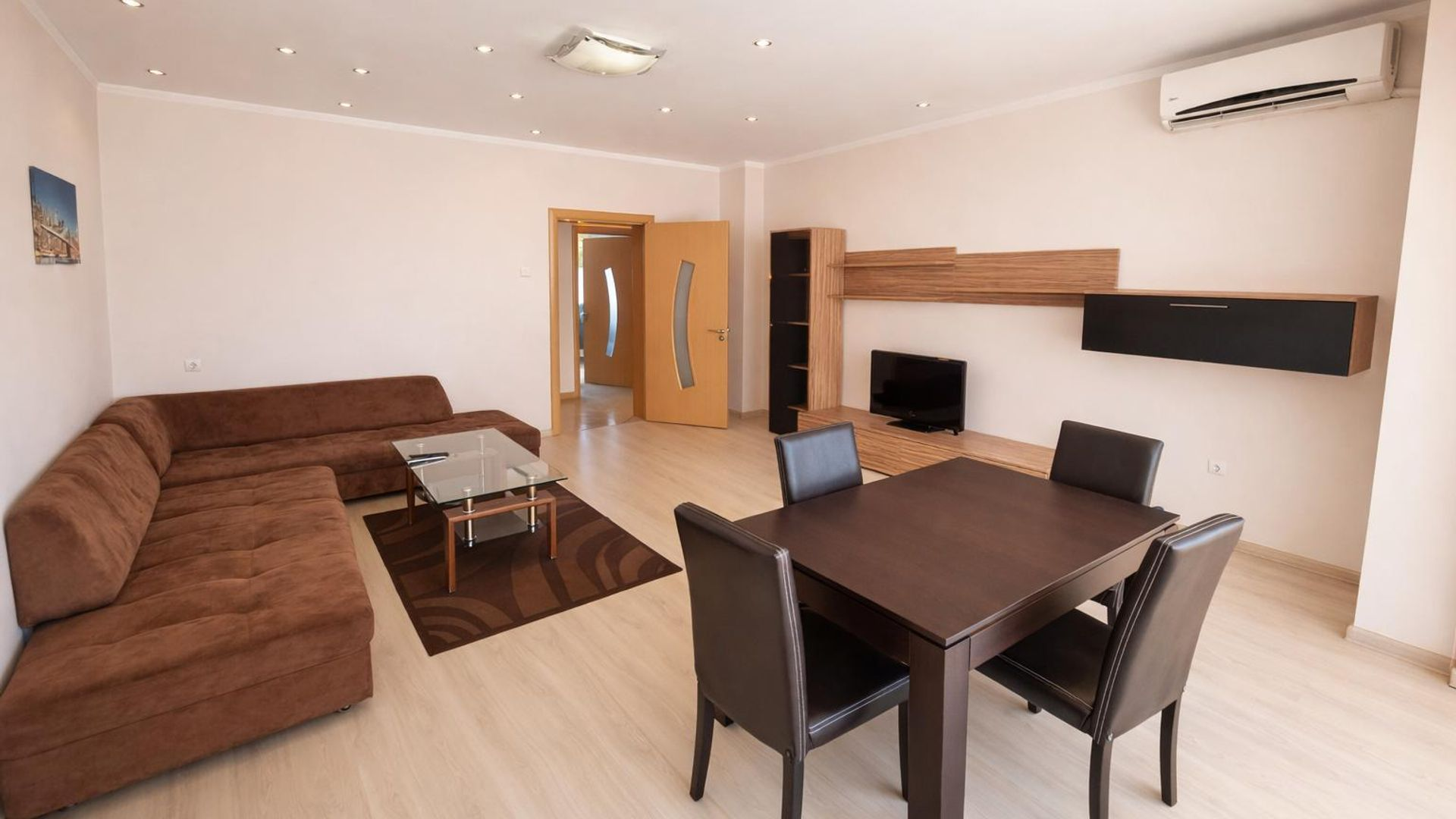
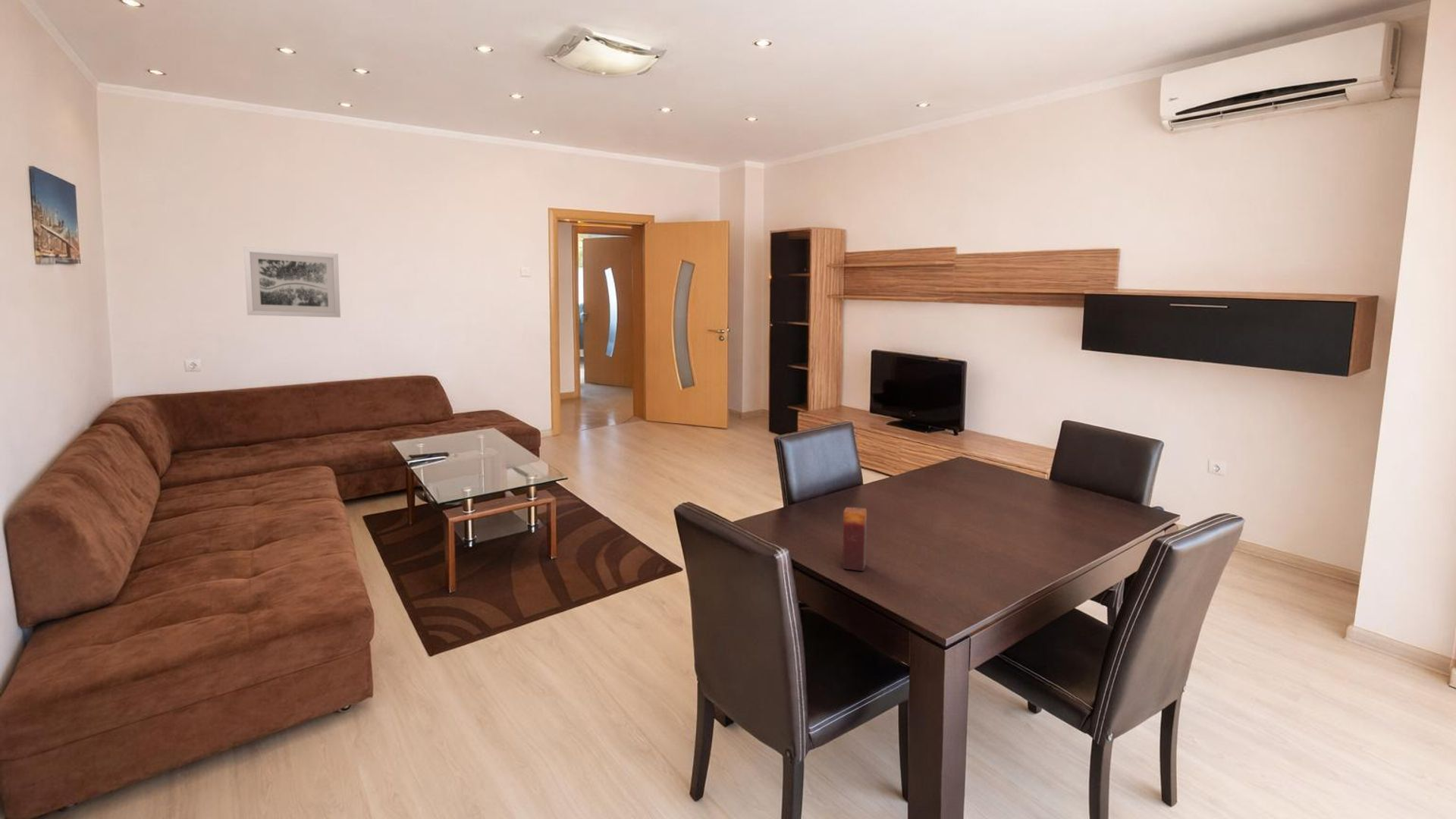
+ candle [842,507,868,572]
+ wall art [243,246,341,318]
